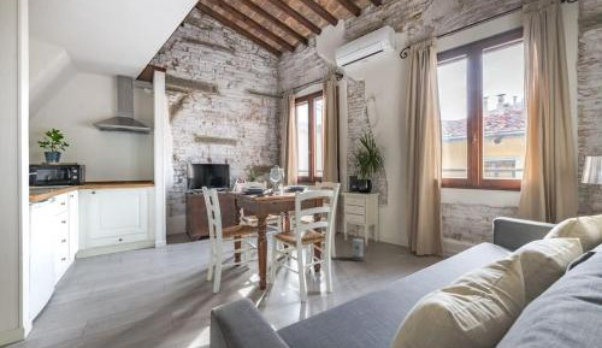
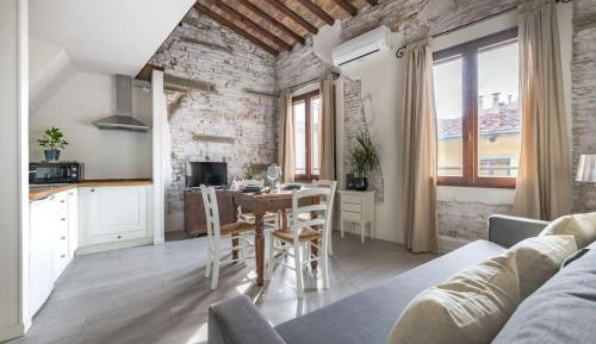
- watering can [344,229,372,263]
